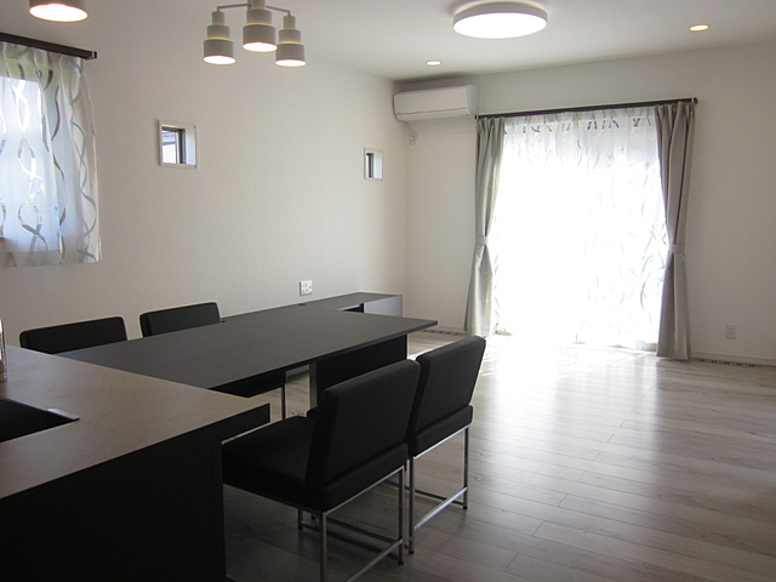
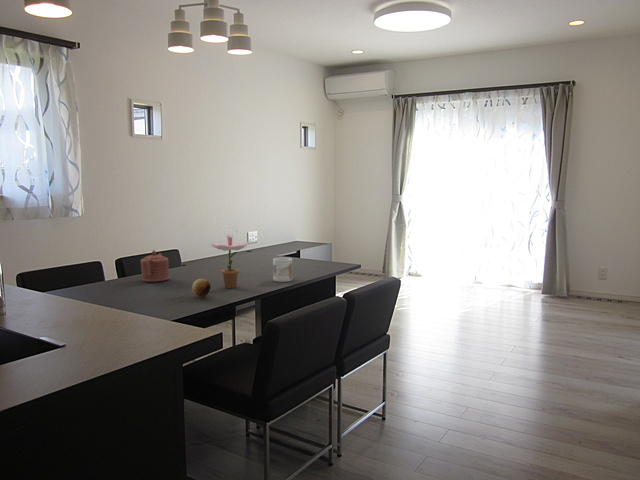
+ teapot [140,250,170,283]
+ fruit [191,278,212,298]
+ mug [272,256,293,283]
+ flower [210,219,249,289]
